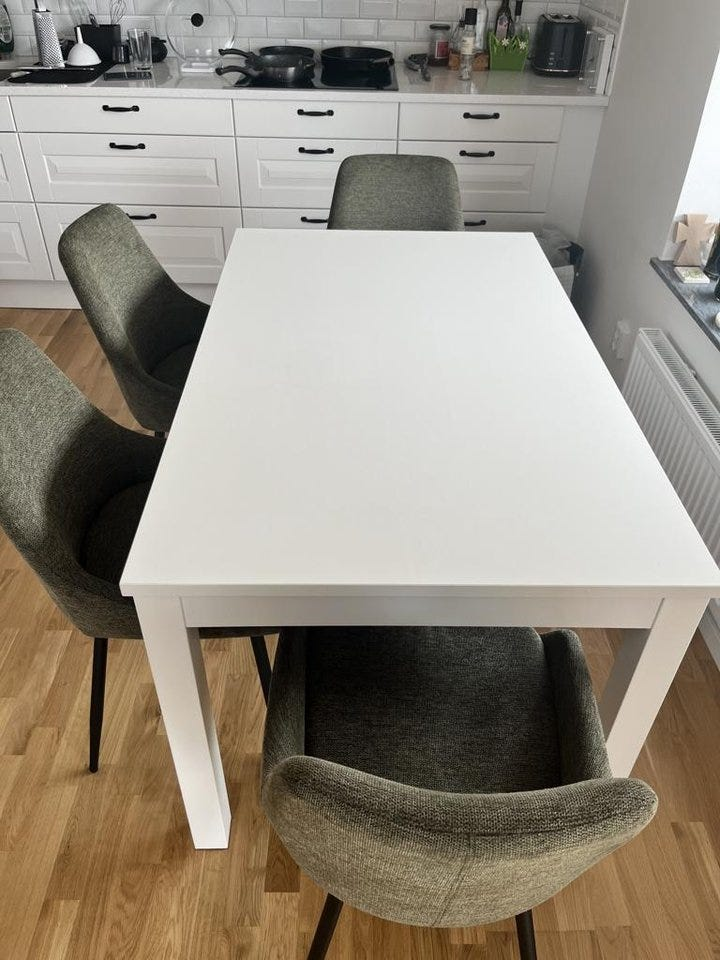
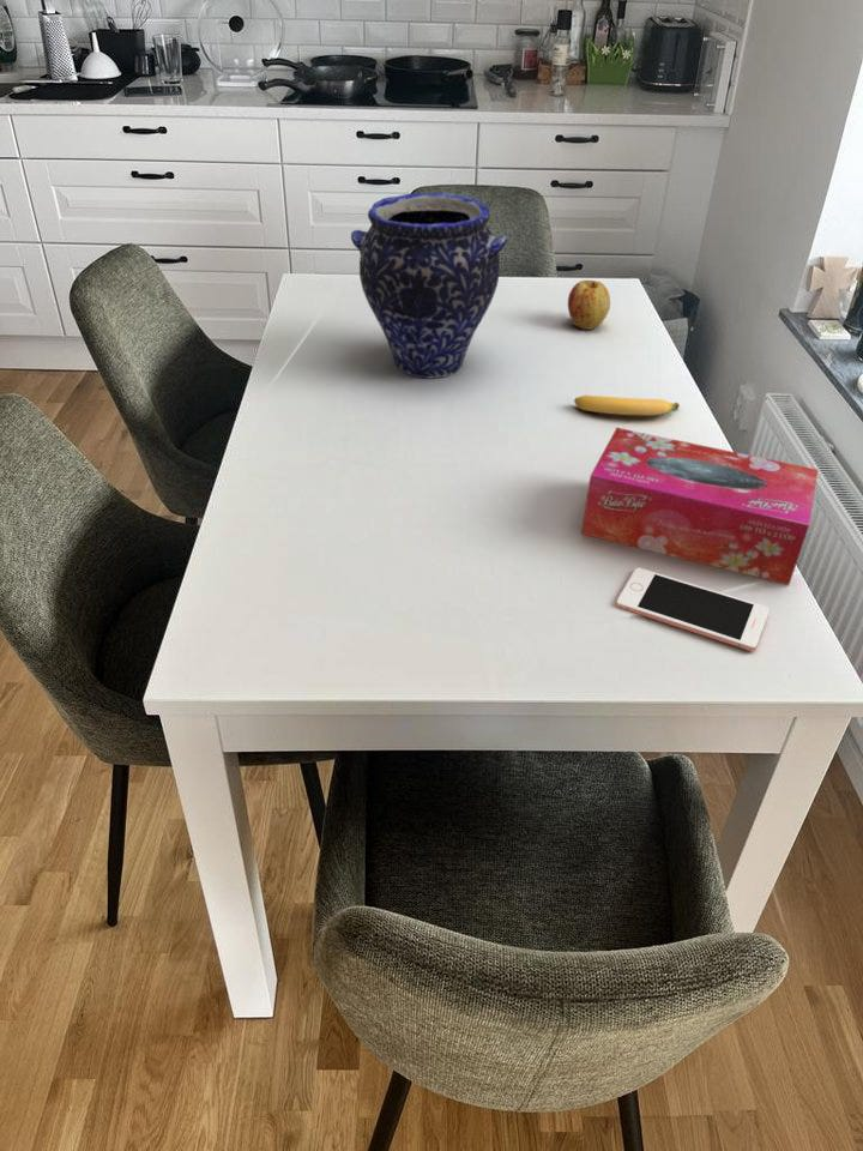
+ cell phone [615,567,770,652]
+ apple [567,279,611,331]
+ vase [350,192,508,380]
+ tissue box [580,427,819,586]
+ banana [573,394,681,416]
